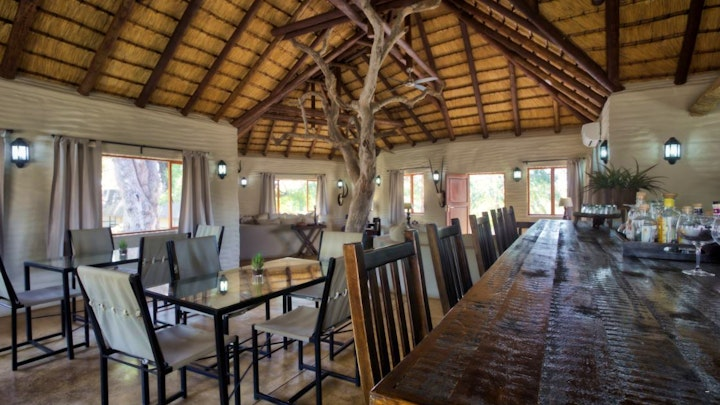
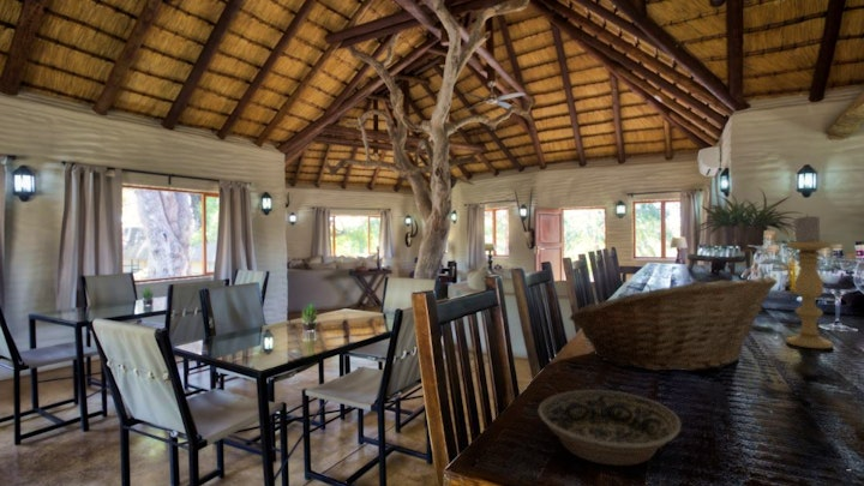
+ candle holder [785,212,834,349]
+ fruit basket [569,275,779,372]
+ bowl [538,389,682,467]
